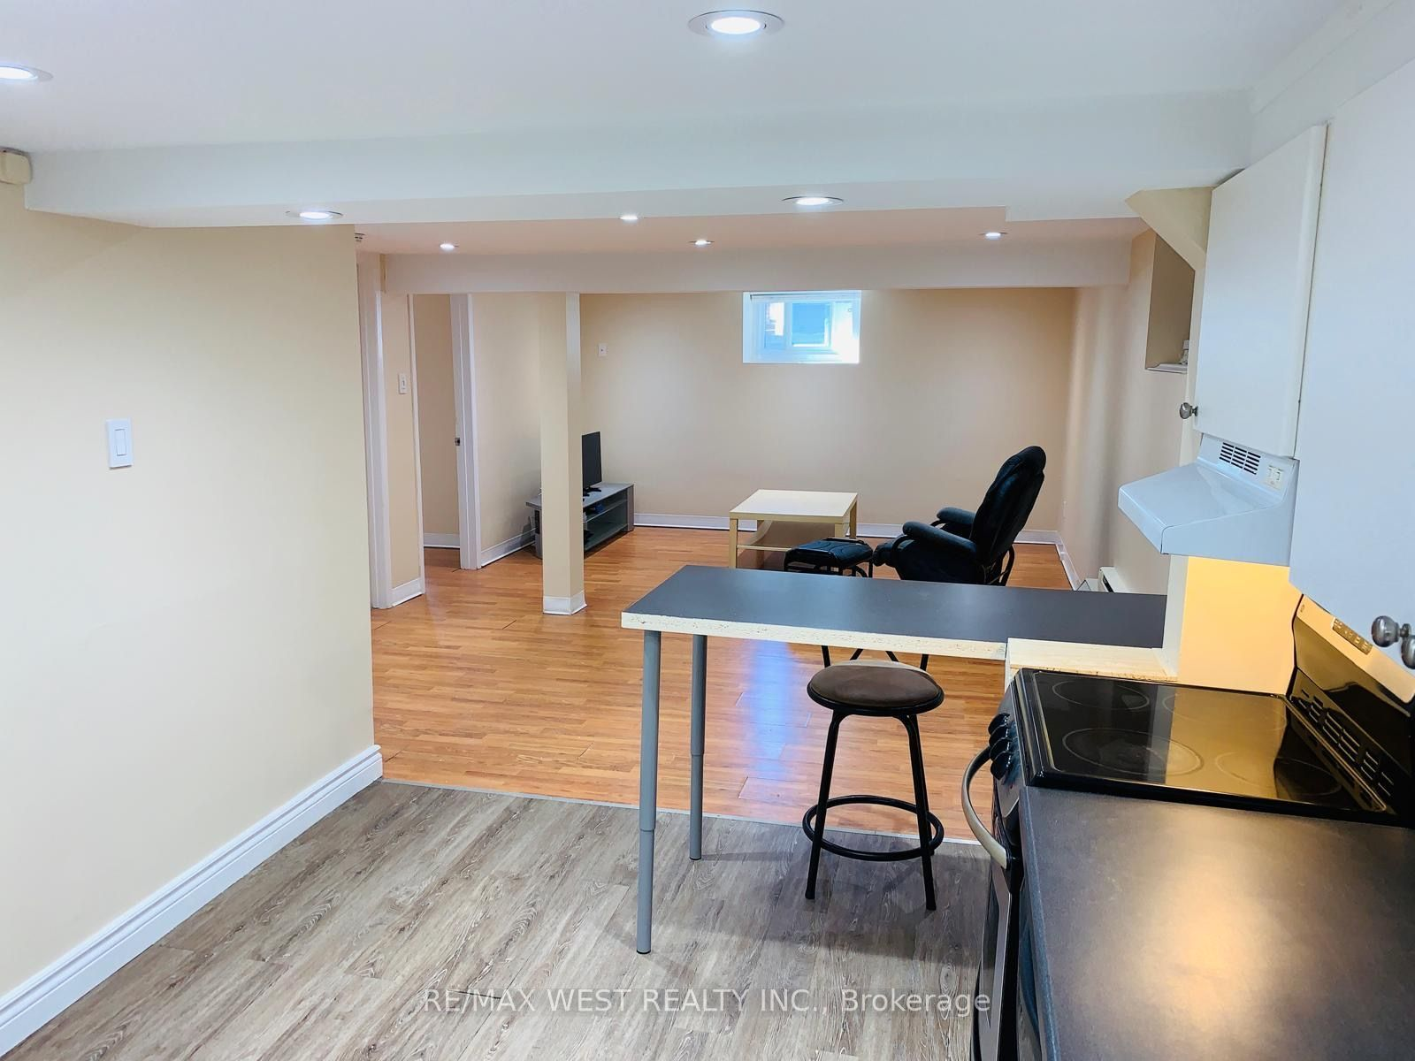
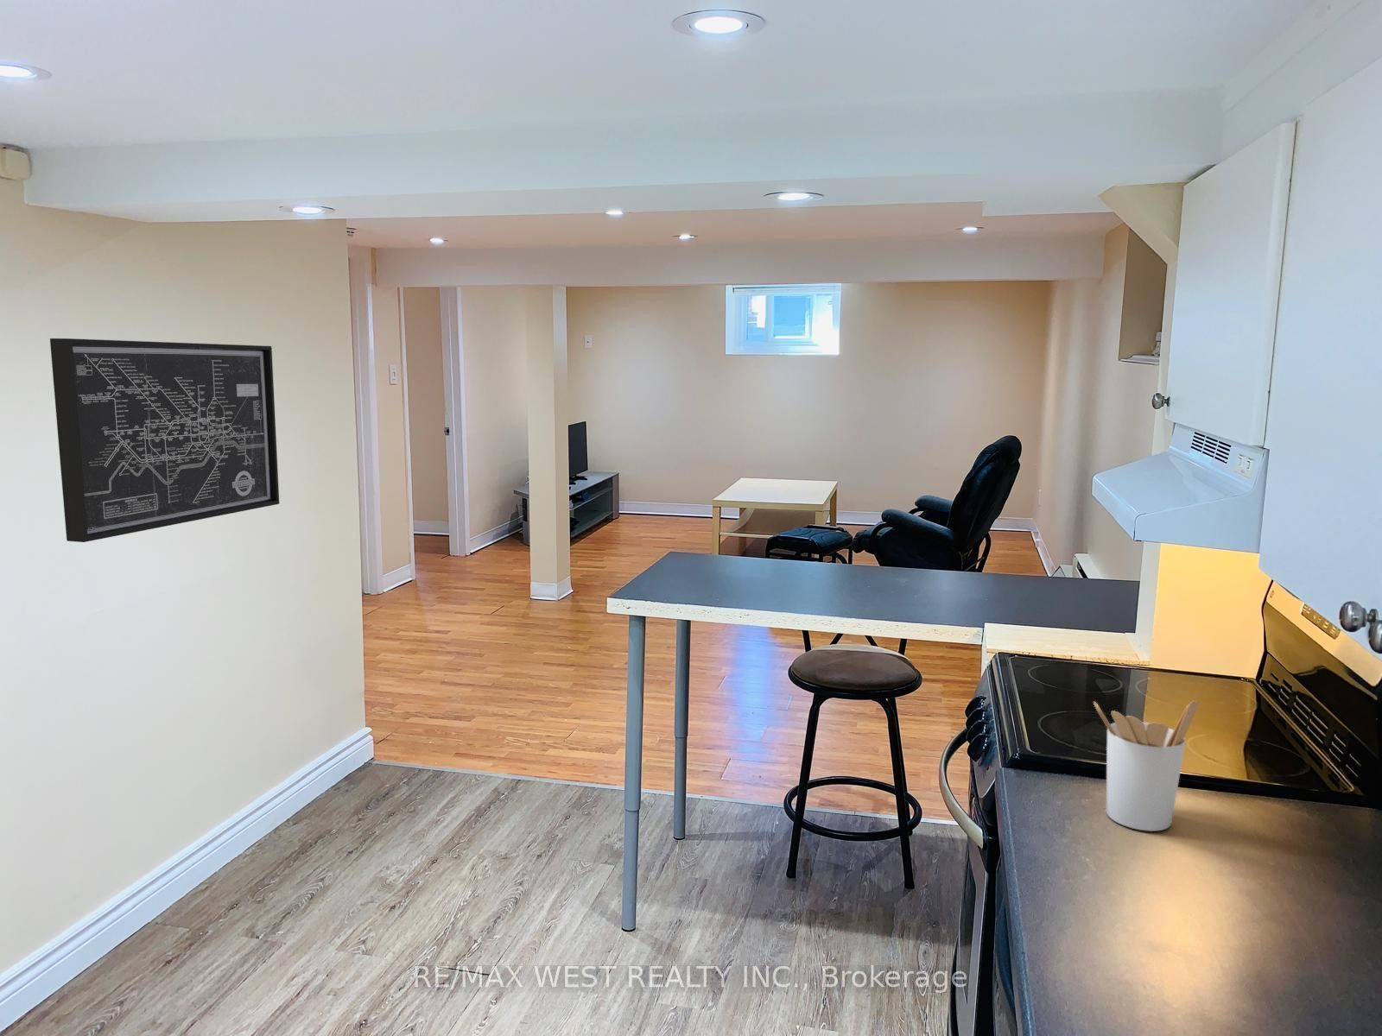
+ wall art [49,337,280,543]
+ utensil holder [1093,700,1200,832]
